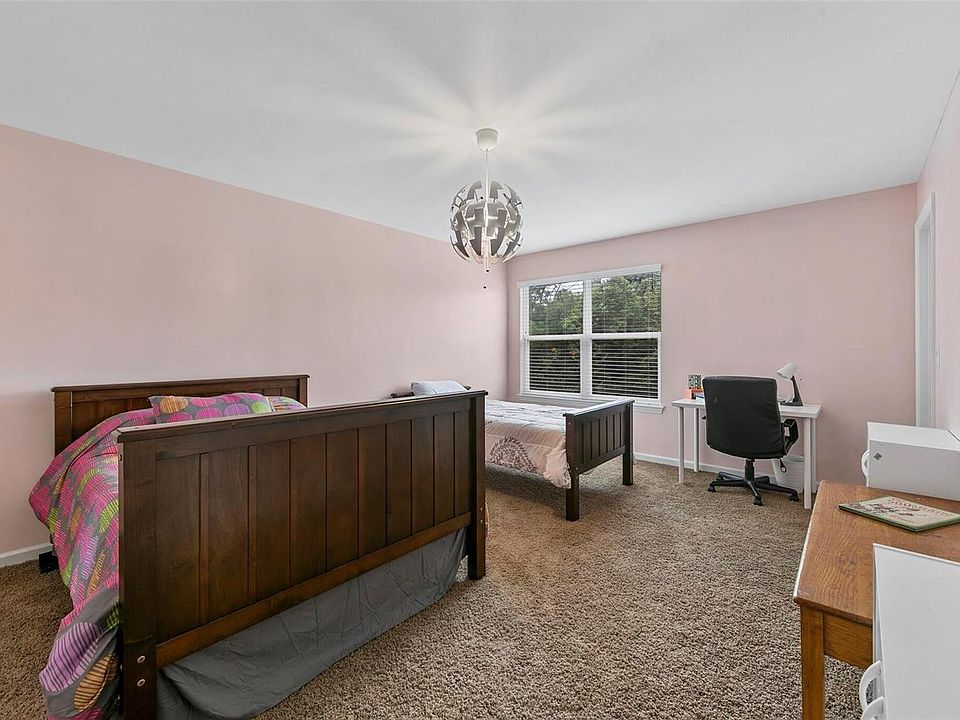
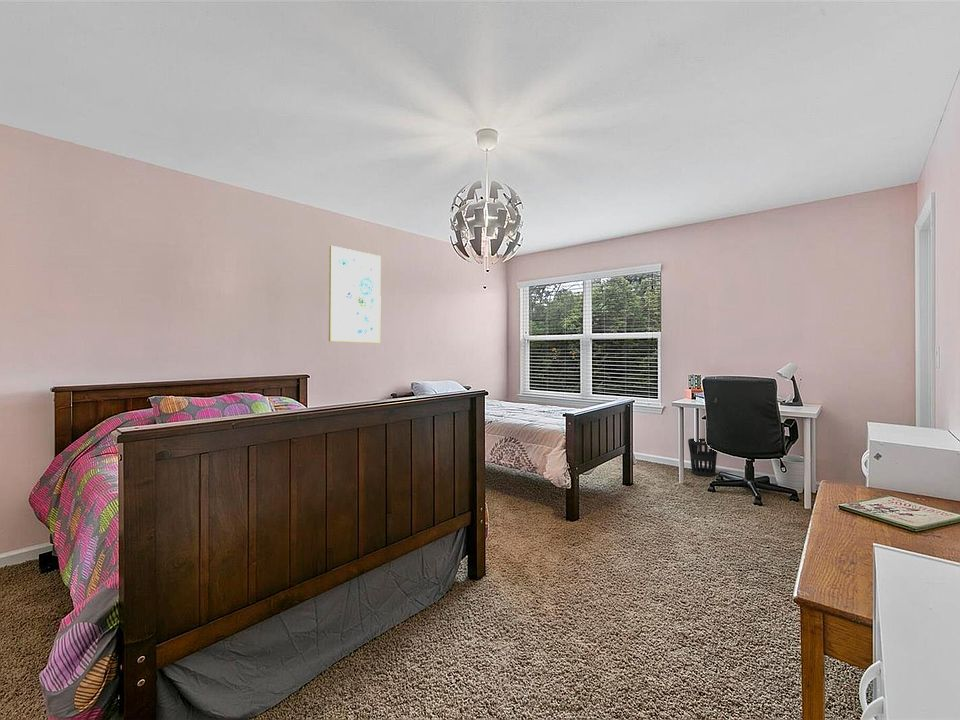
+ wastebasket [687,437,718,477]
+ wall art [328,245,382,344]
